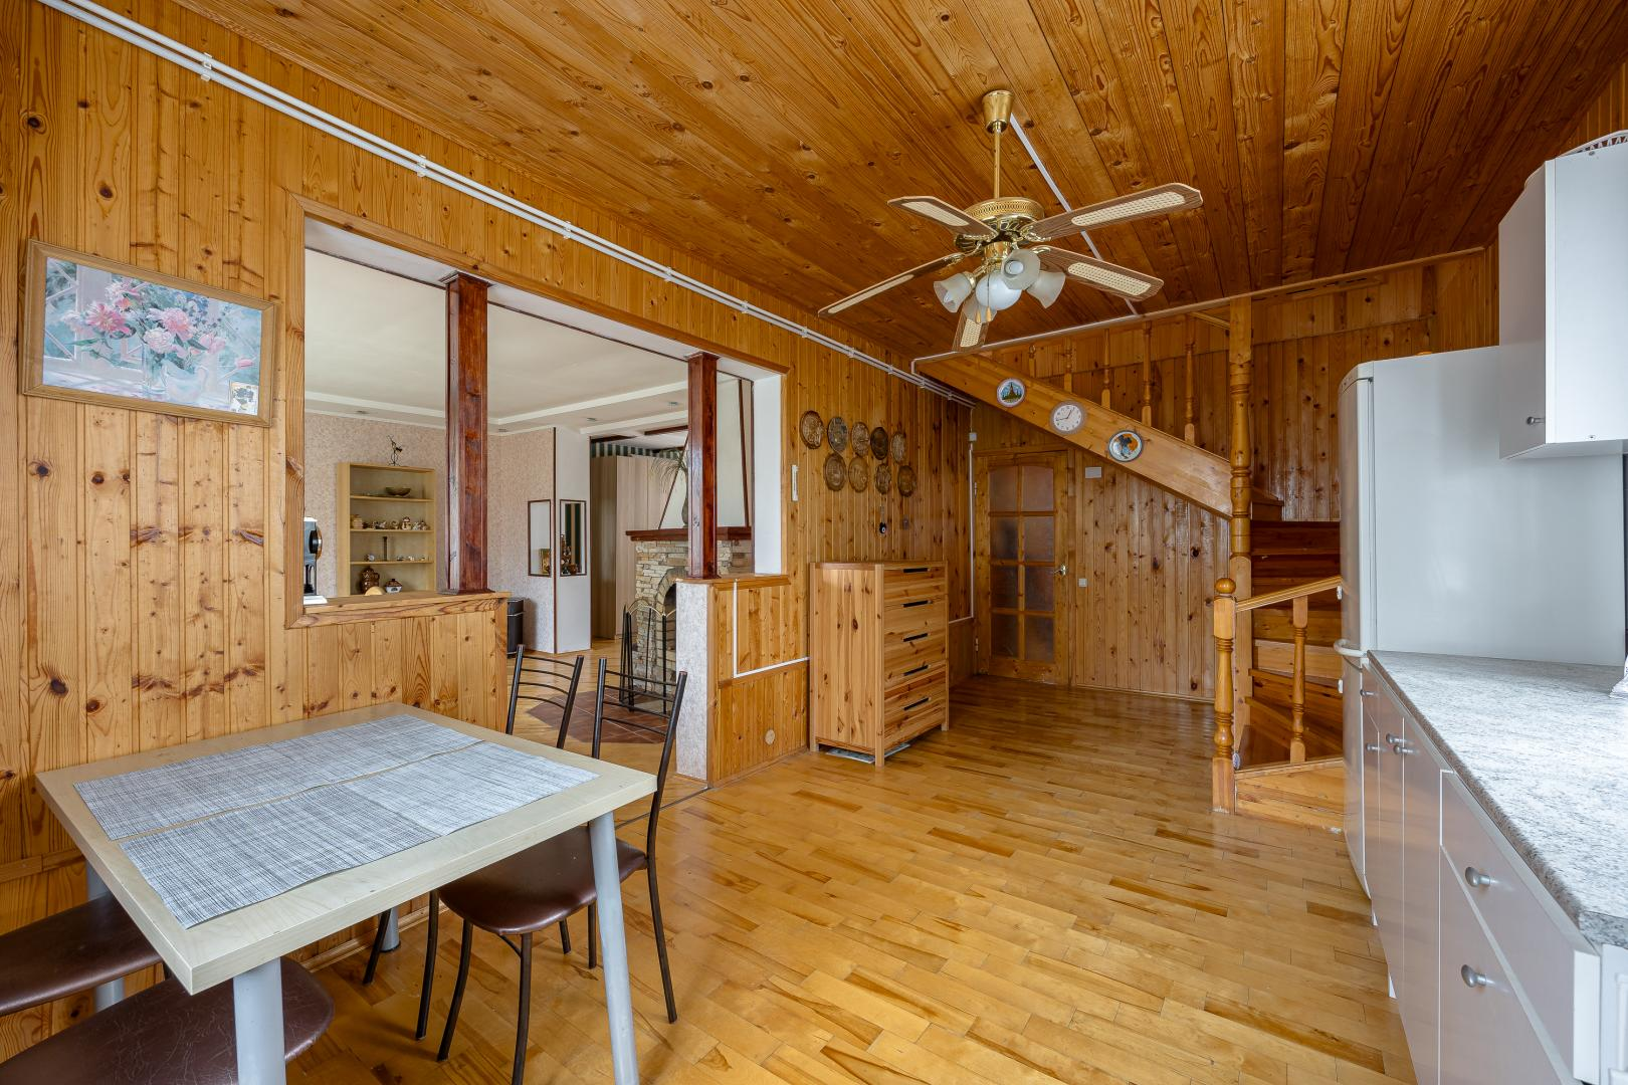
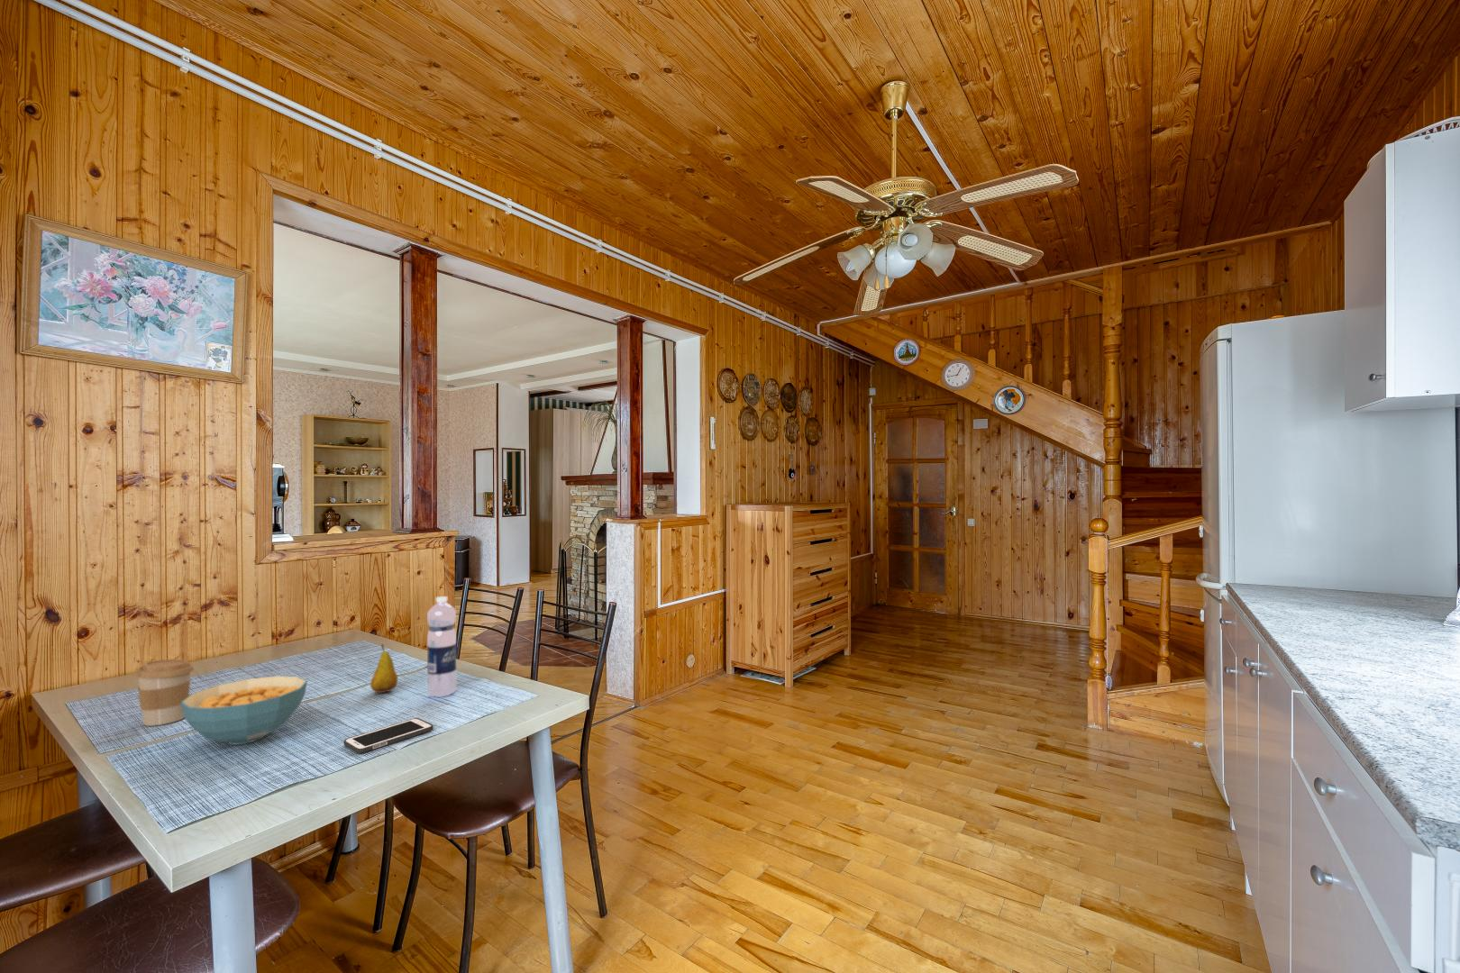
+ water bottle [426,595,457,698]
+ cell phone [342,717,435,754]
+ cereal bowl [181,674,309,746]
+ fruit [369,643,399,694]
+ coffee cup [135,658,194,728]
